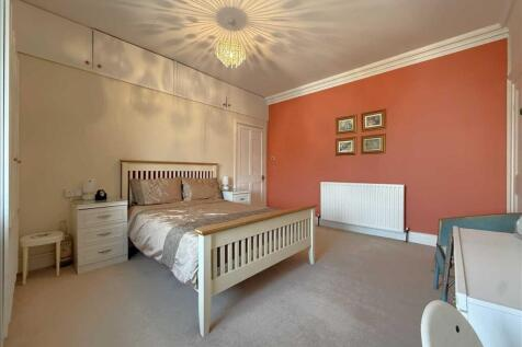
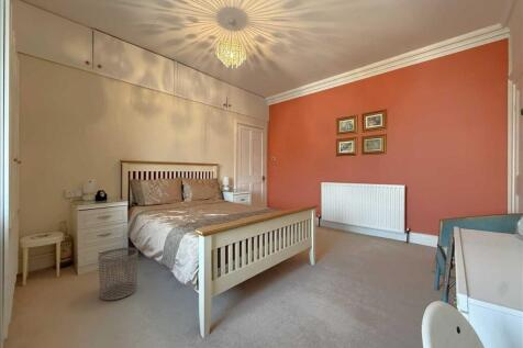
+ waste bin [97,246,140,301]
